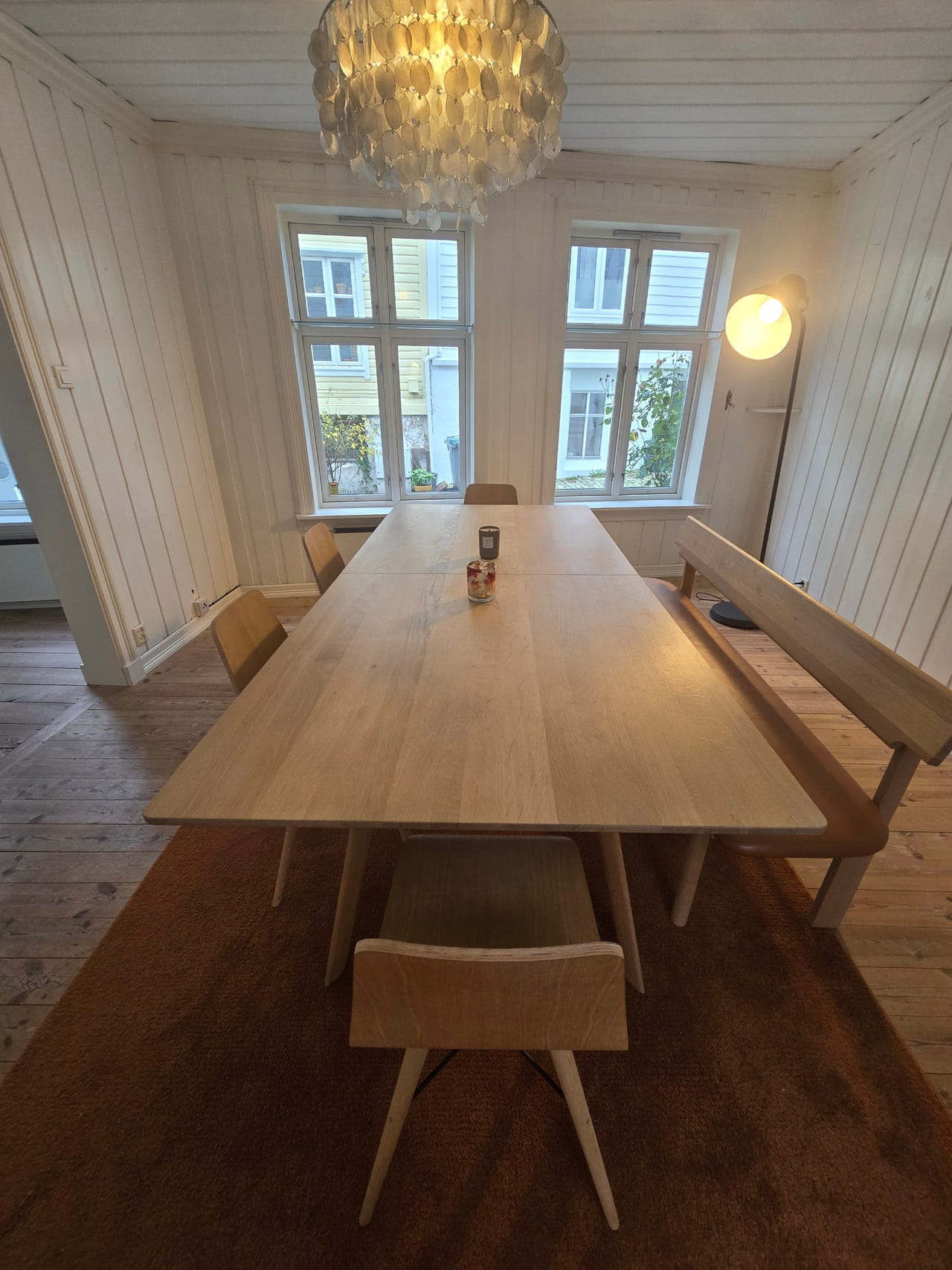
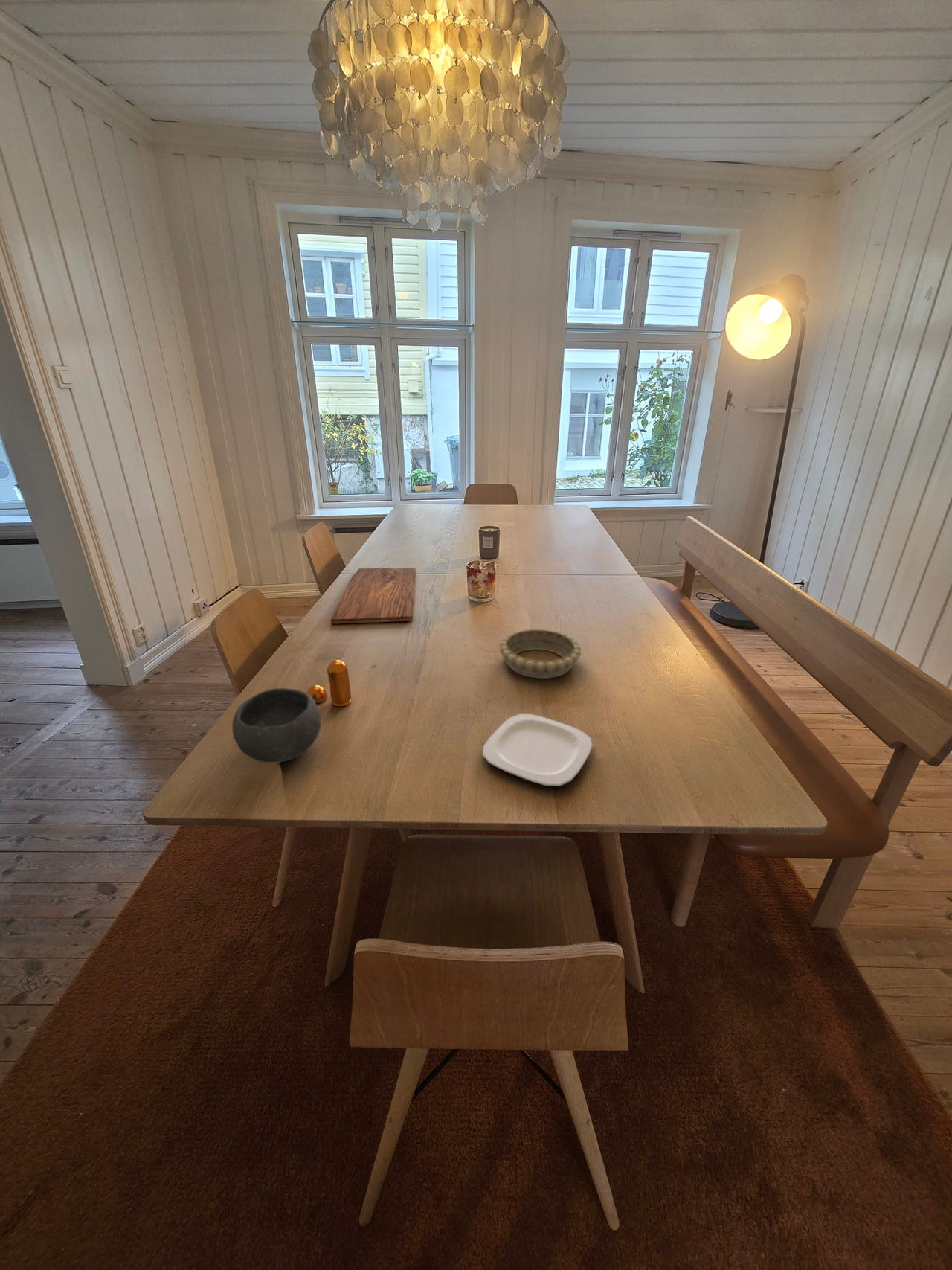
+ pepper shaker [306,659,352,707]
+ cutting board [330,567,417,625]
+ plate [482,713,593,787]
+ bowl [231,687,321,763]
+ decorative bowl [499,628,582,679]
